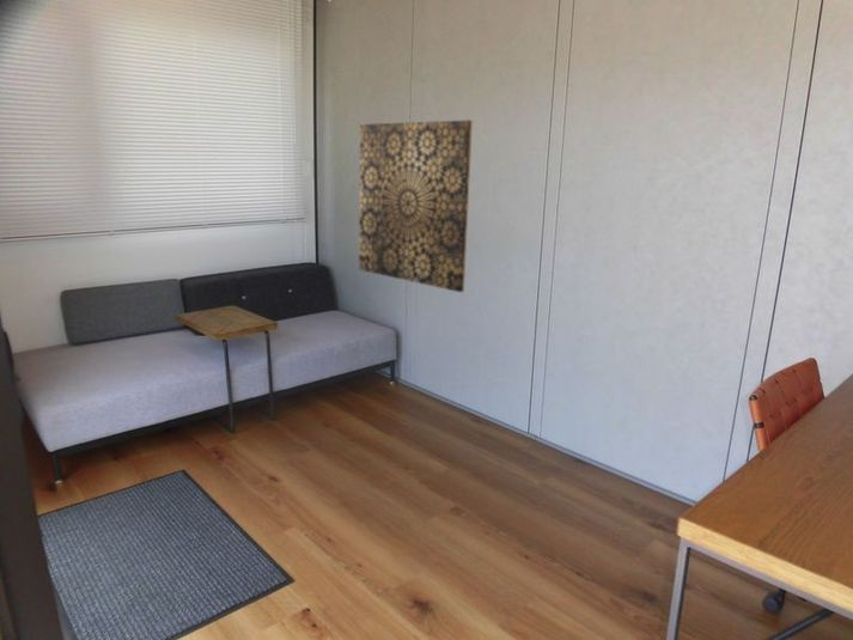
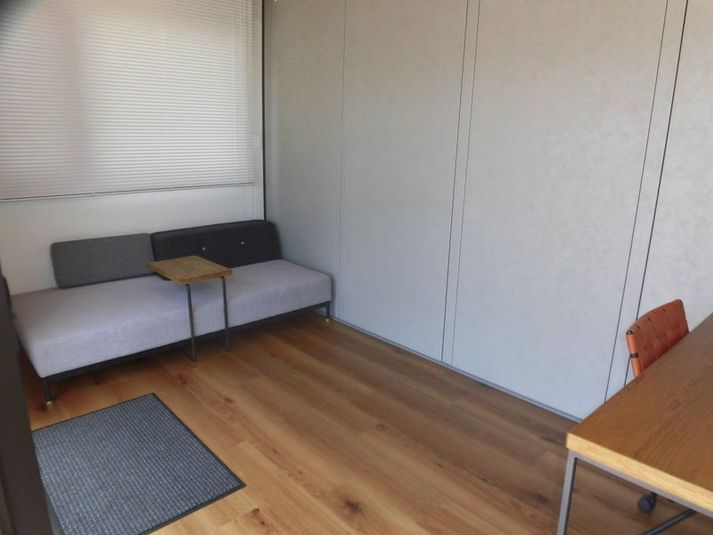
- wall art [358,120,474,293]
